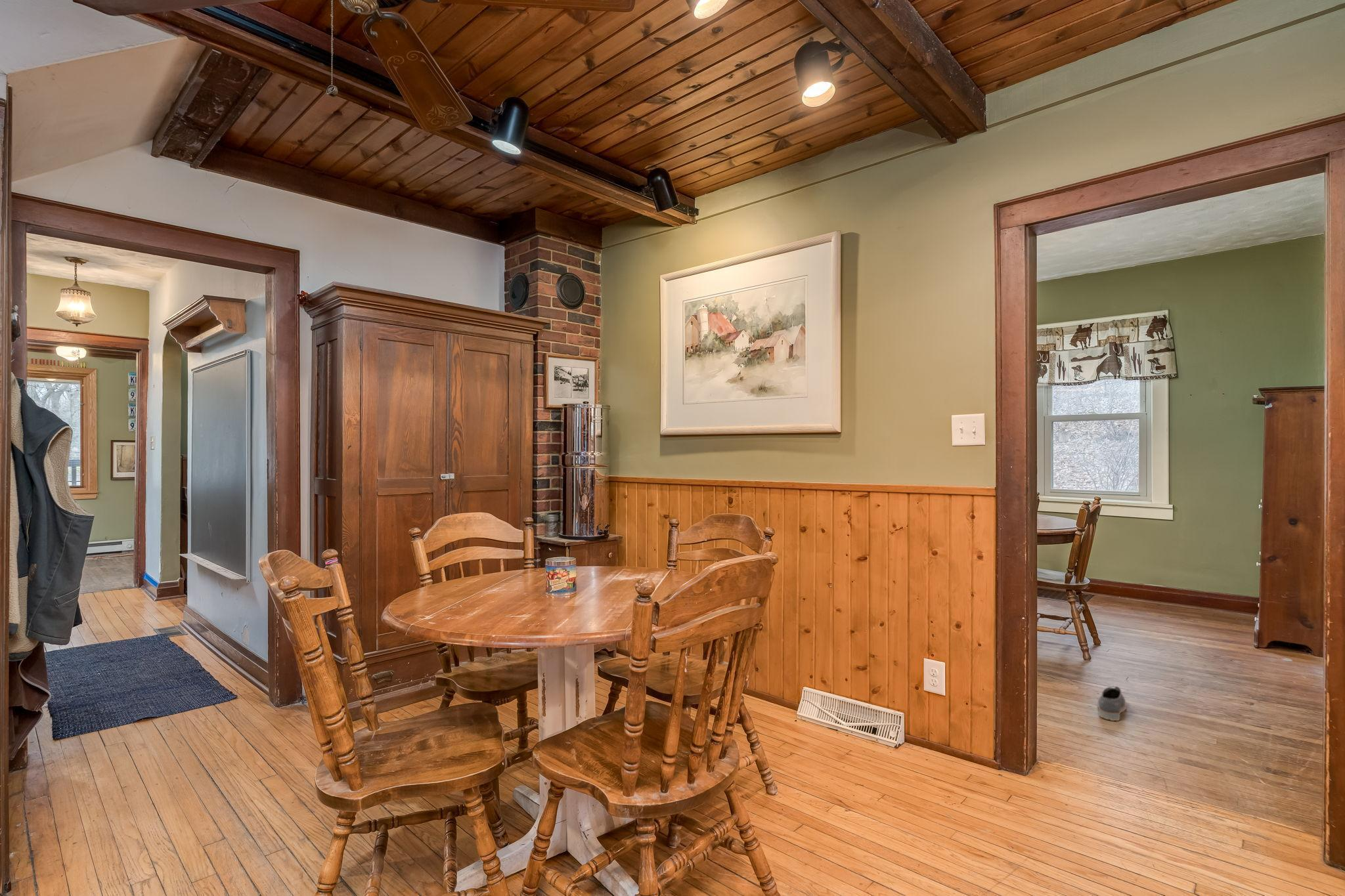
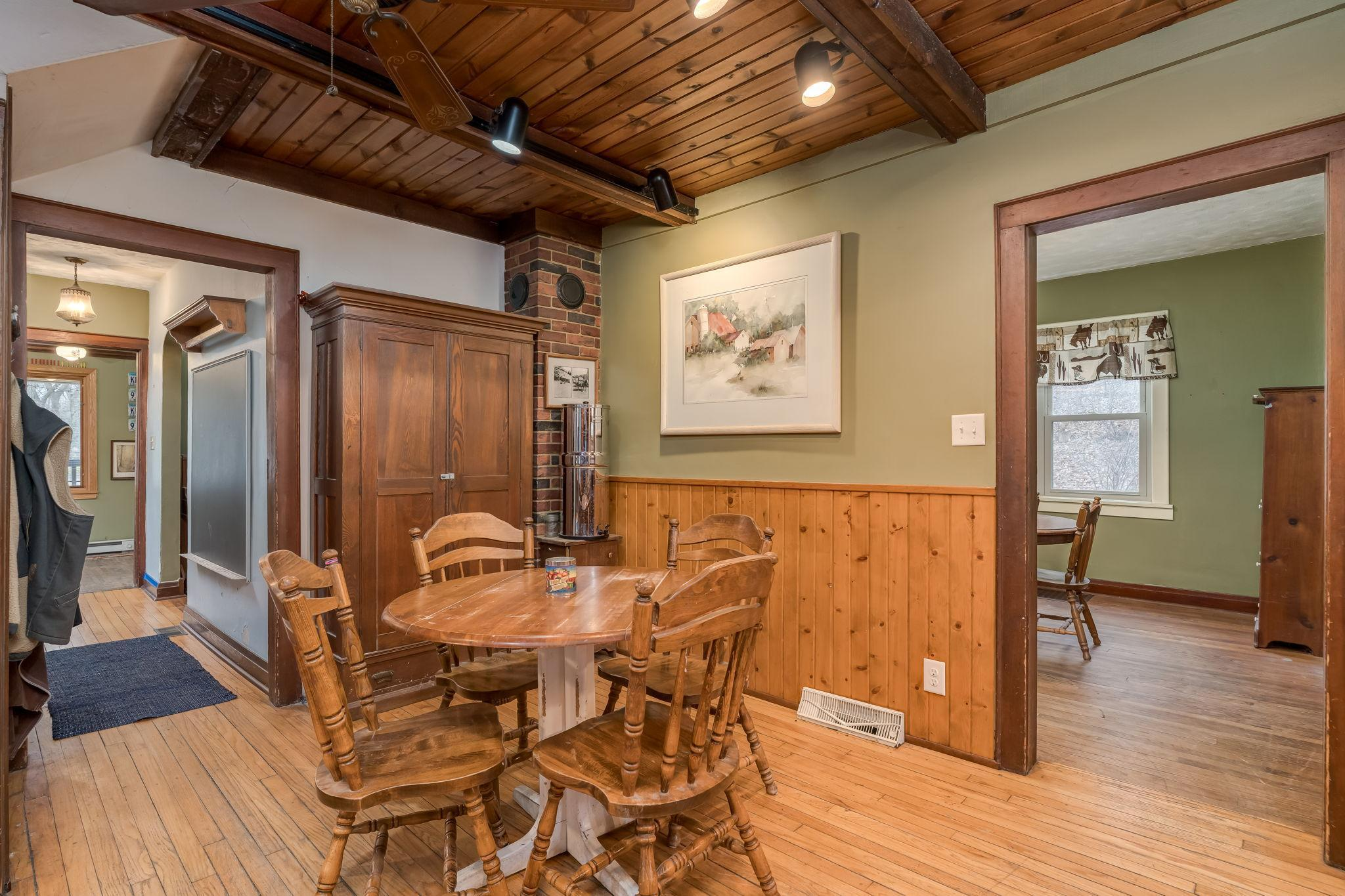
- shoe [1097,685,1127,721]
